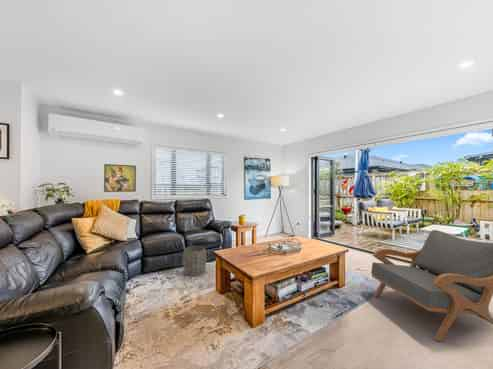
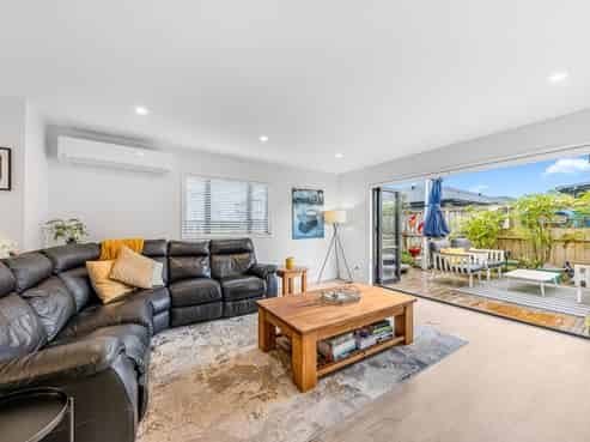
- woven basket [182,245,207,277]
- armchair [370,229,493,342]
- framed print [103,163,137,193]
